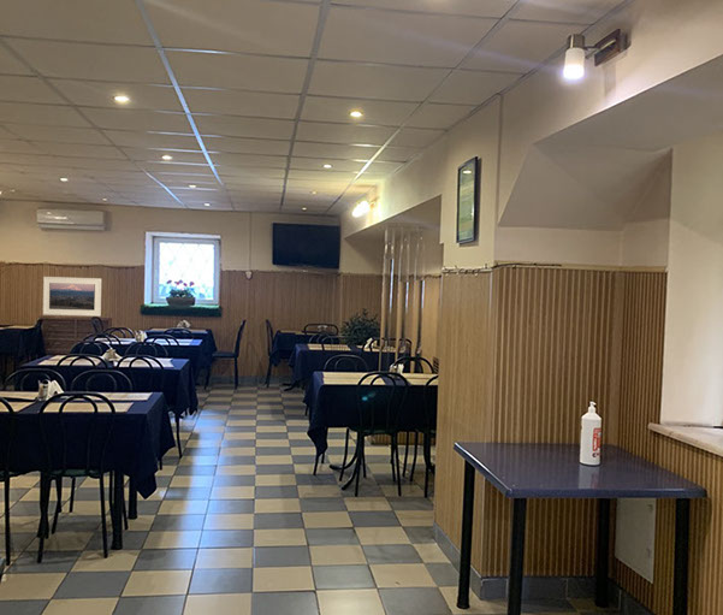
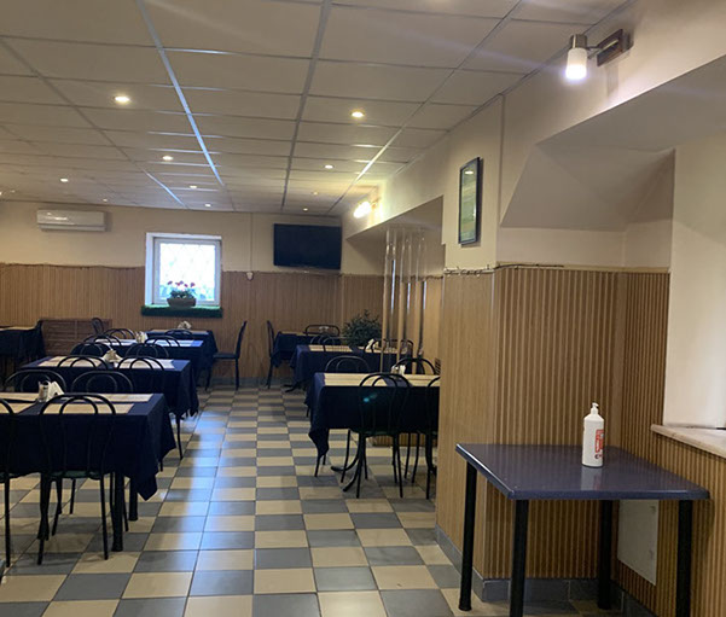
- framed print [42,276,102,318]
